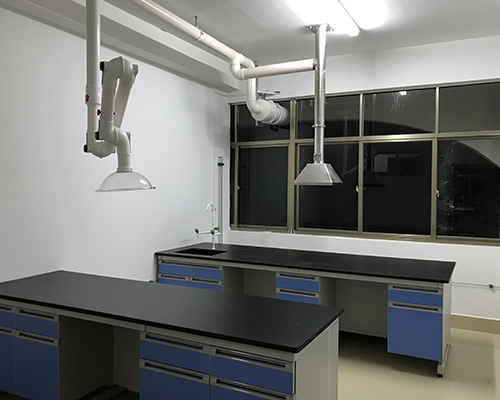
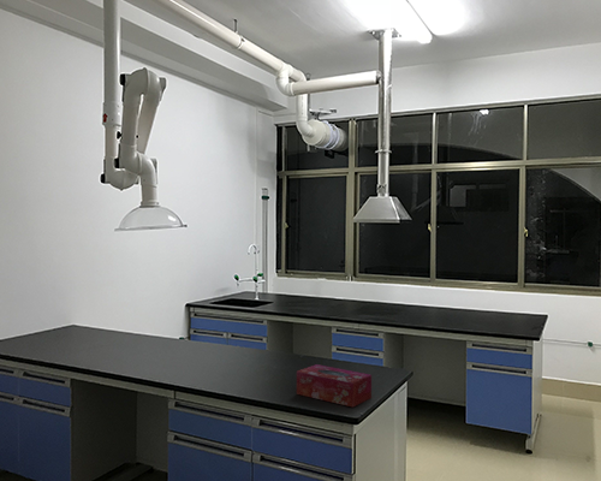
+ tissue box [296,363,373,409]
